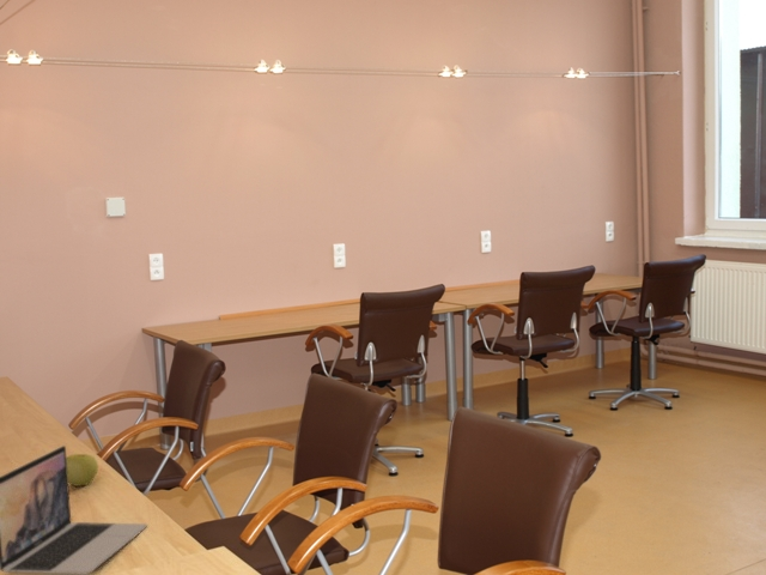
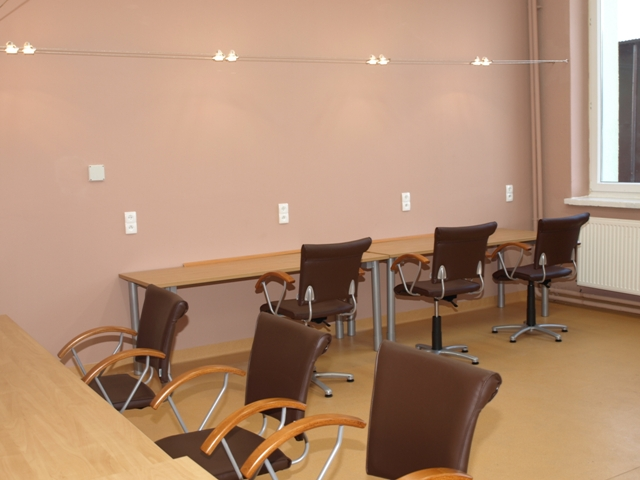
- apple [66,453,99,488]
- laptop [0,444,148,575]
